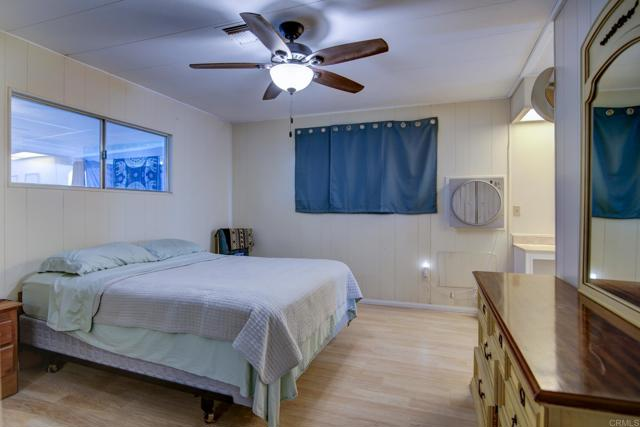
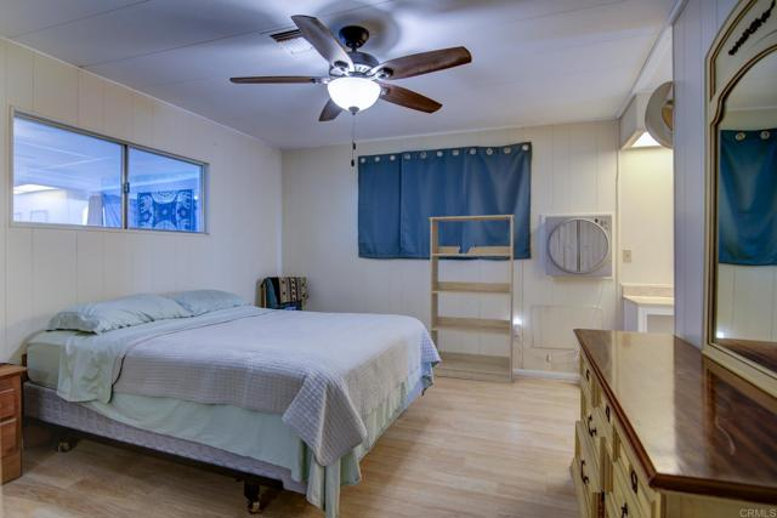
+ bookcase [427,214,516,386]
